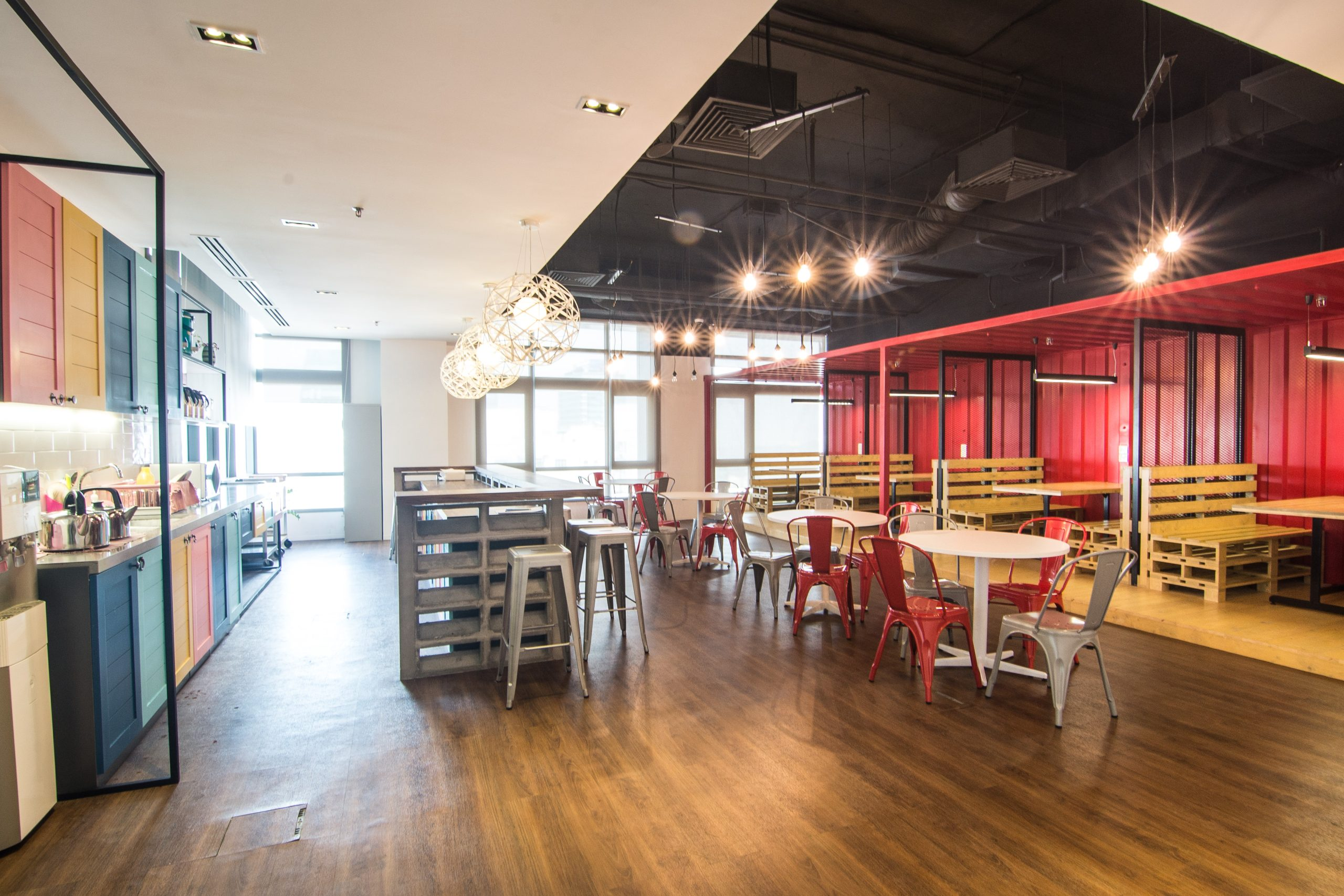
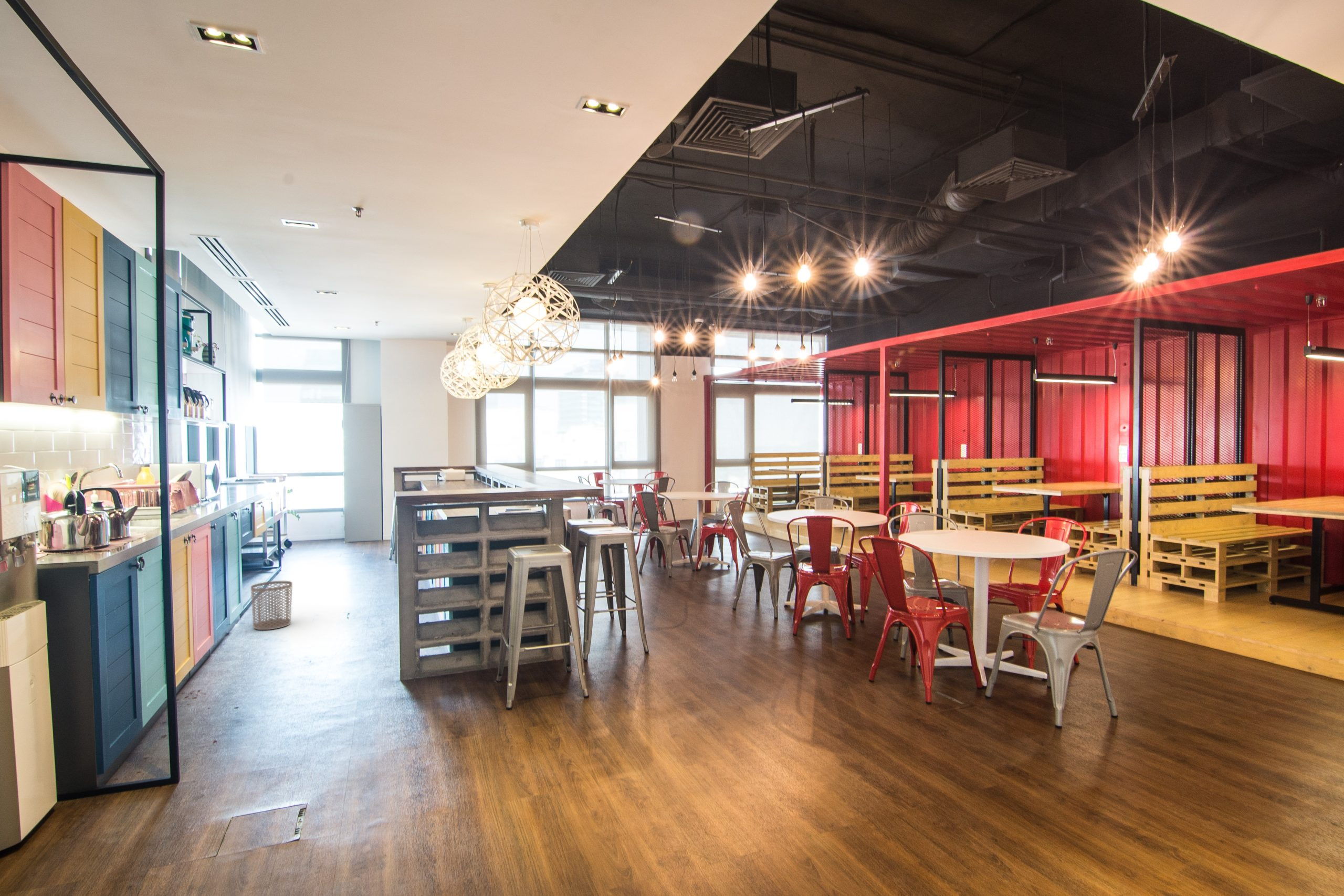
+ waste bin [250,581,293,630]
